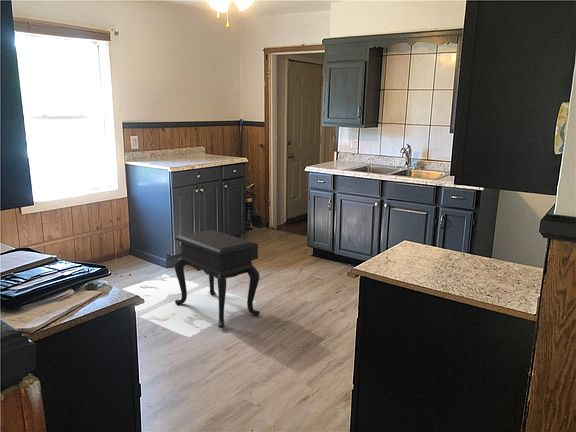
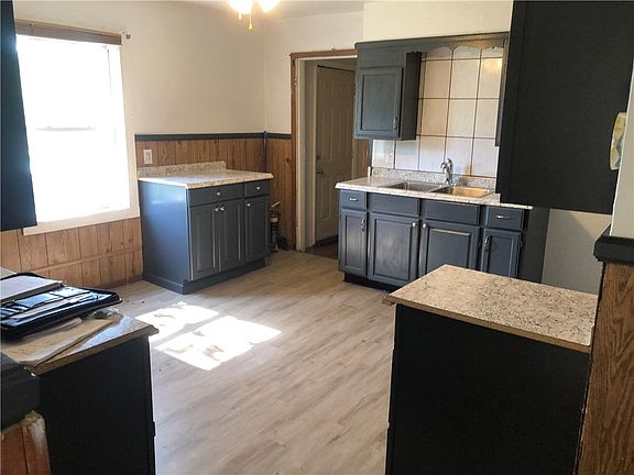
- side table [174,229,261,329]
